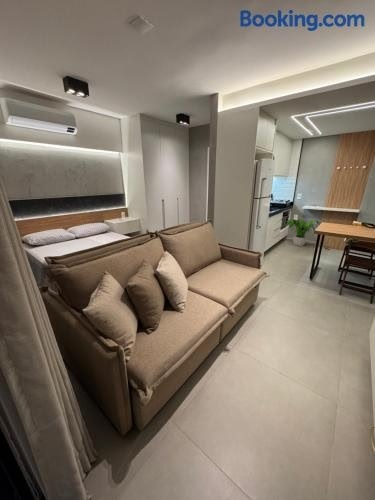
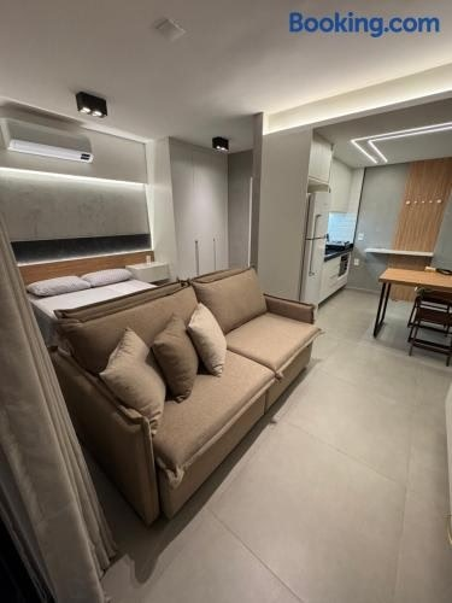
- potted plant [285,218,321,247]
